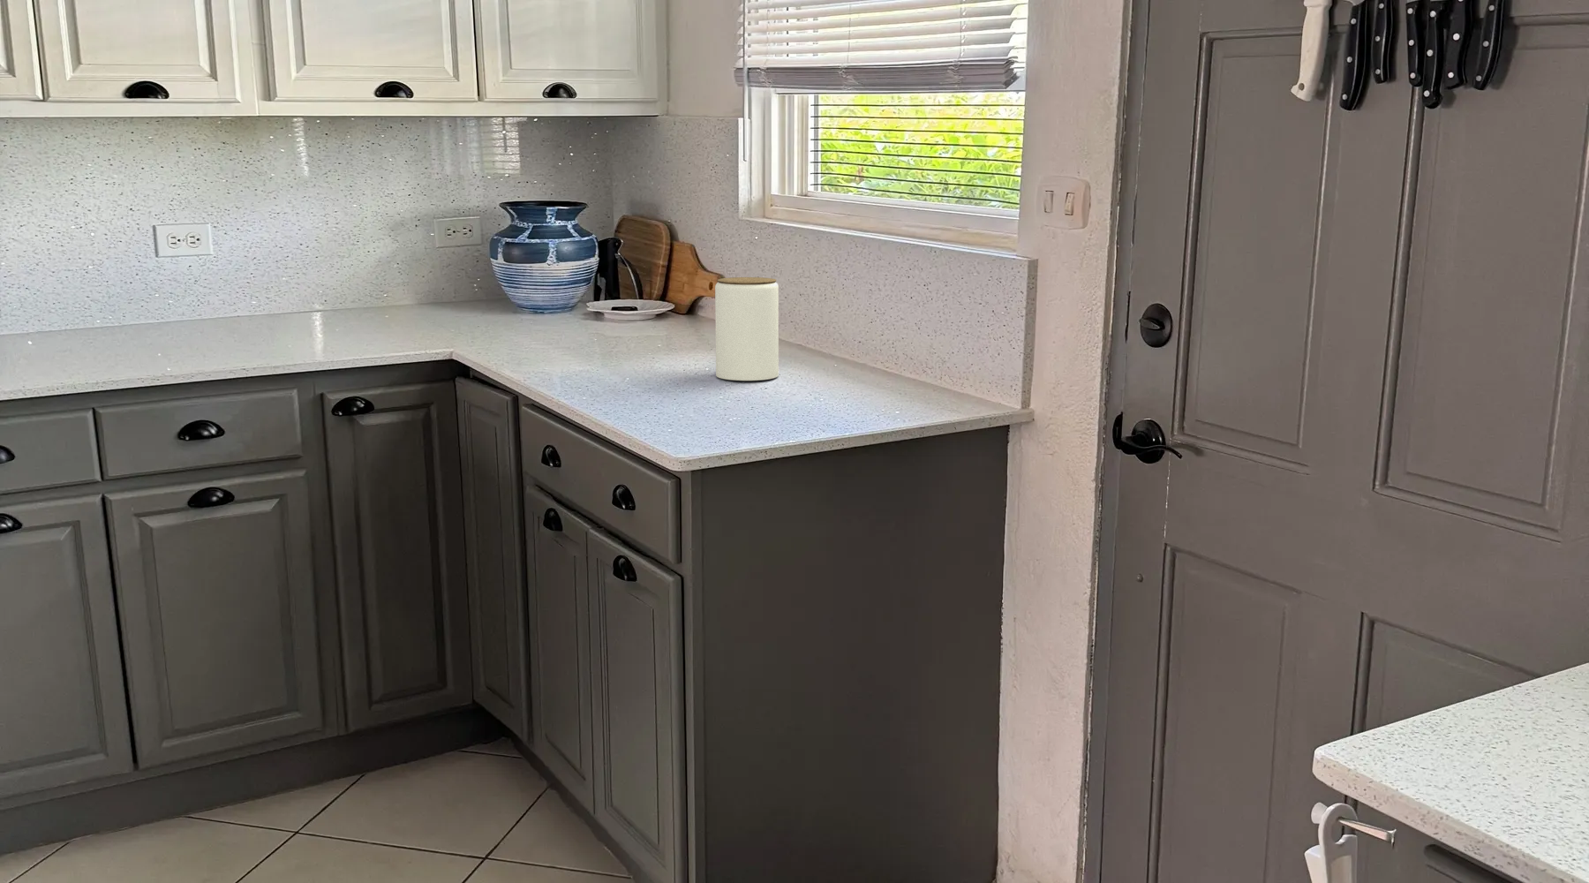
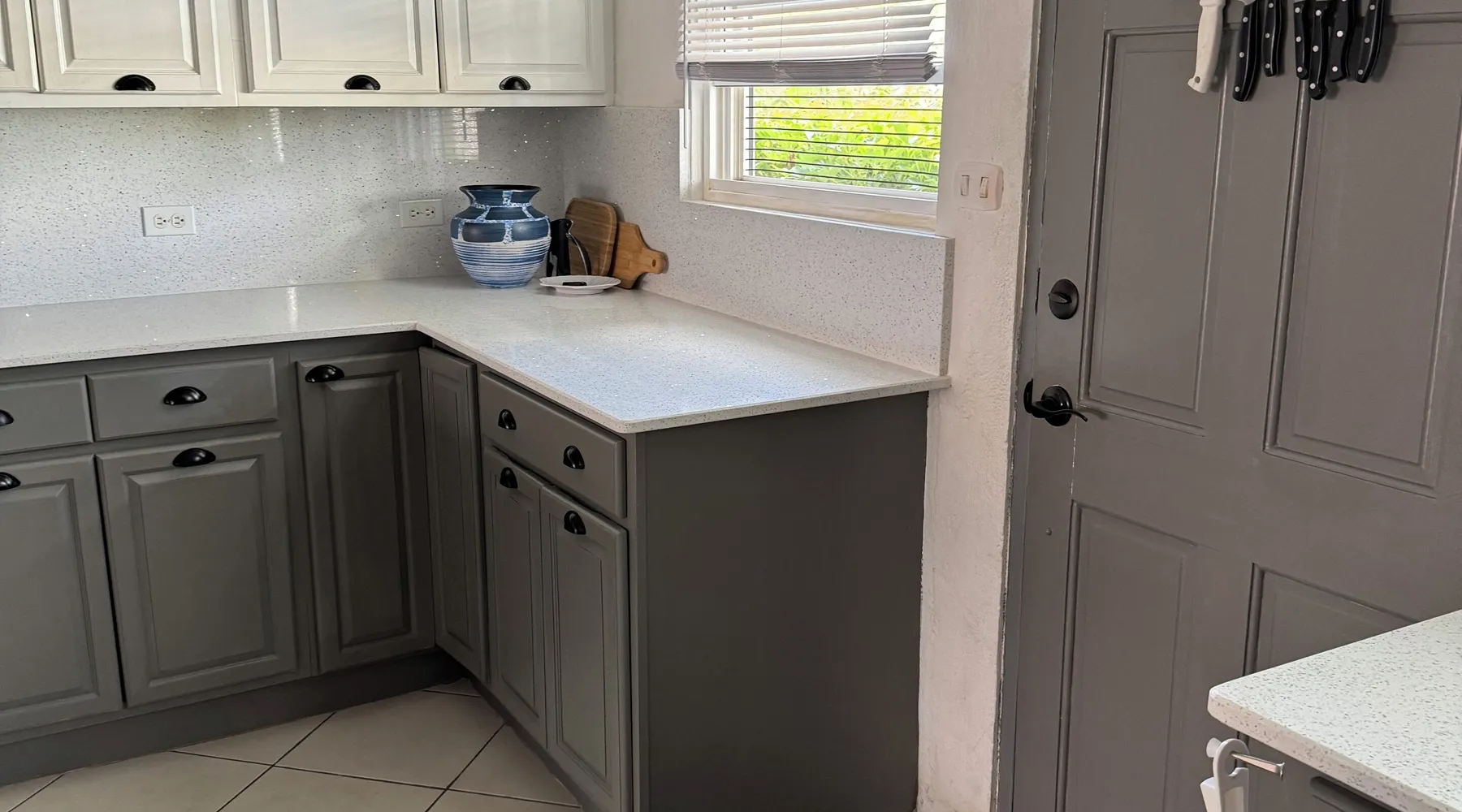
- jar [714,276,779,382]
